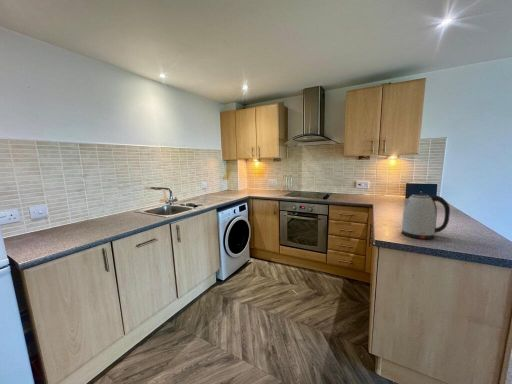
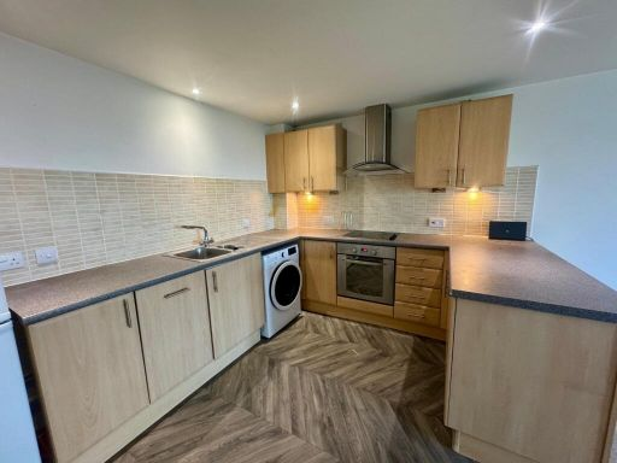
- kettle [401,192,451,240]
